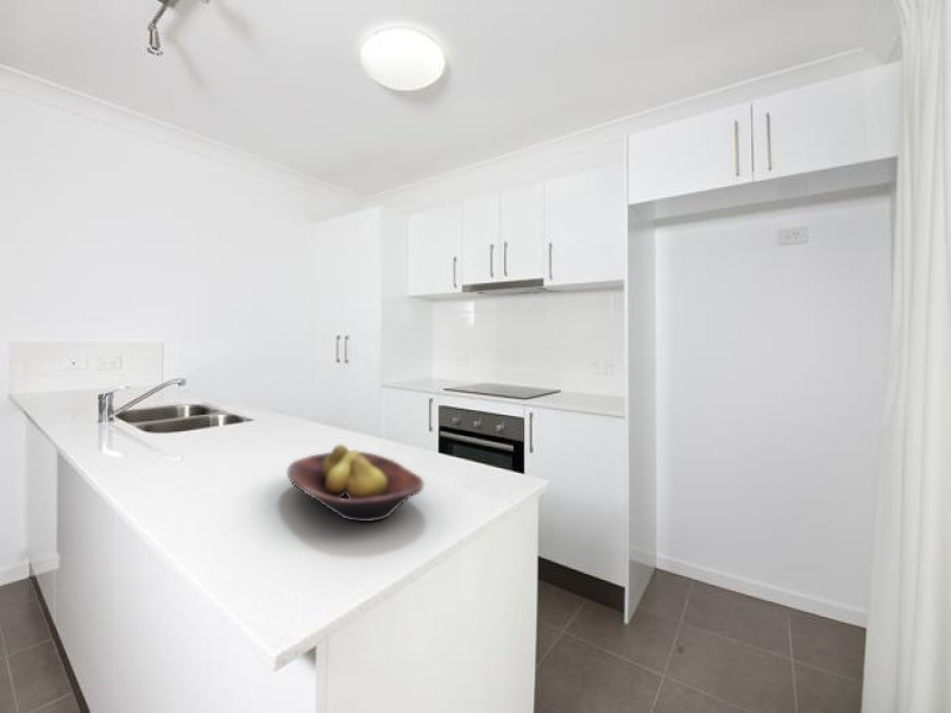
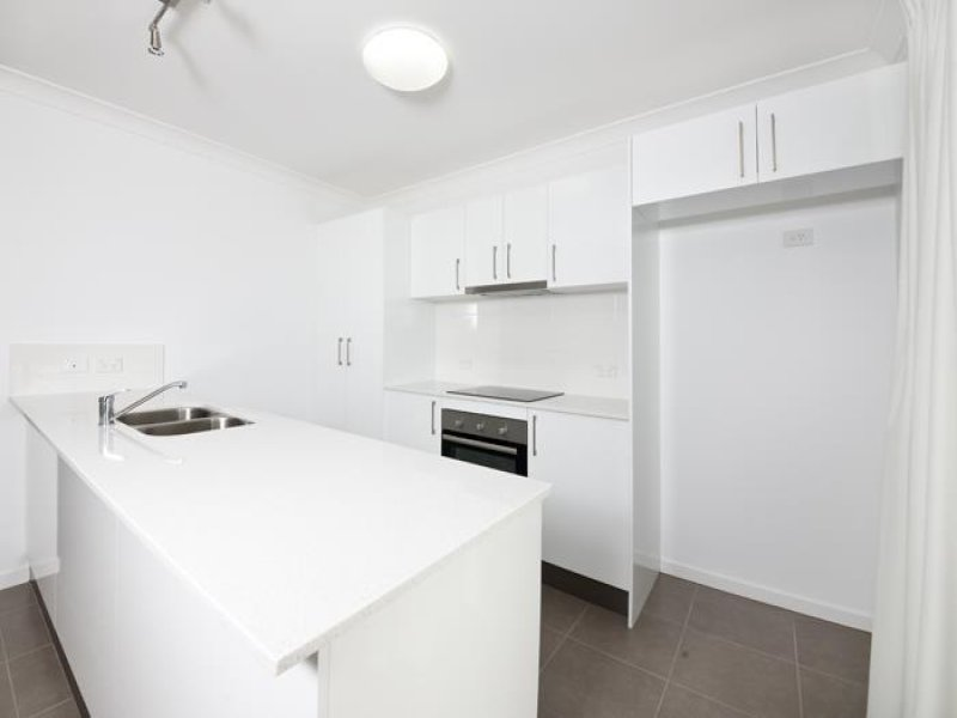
- fruit bowl [286,443,424,523]
